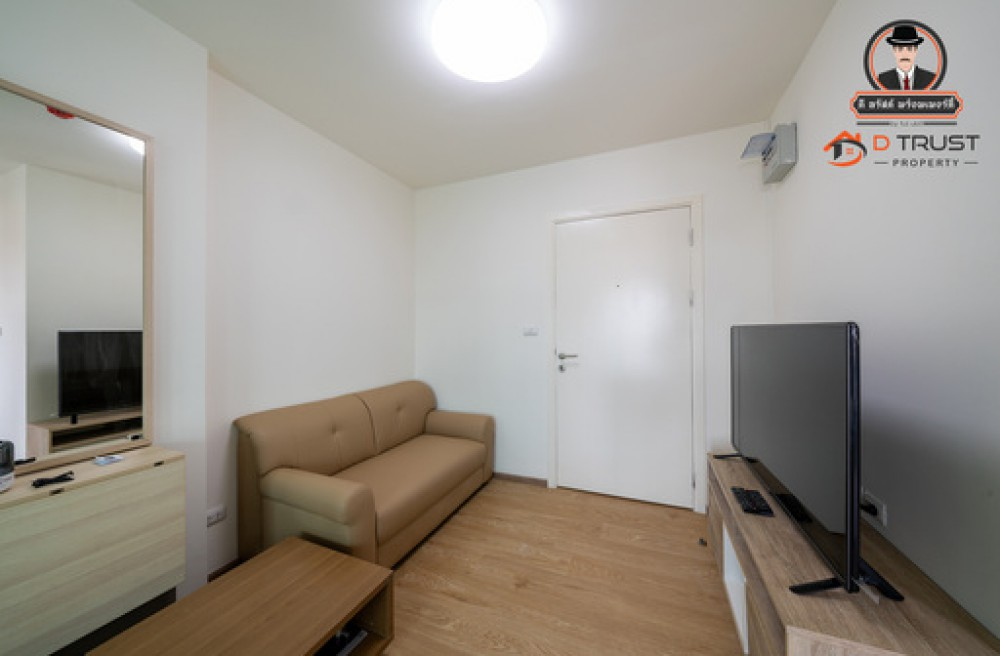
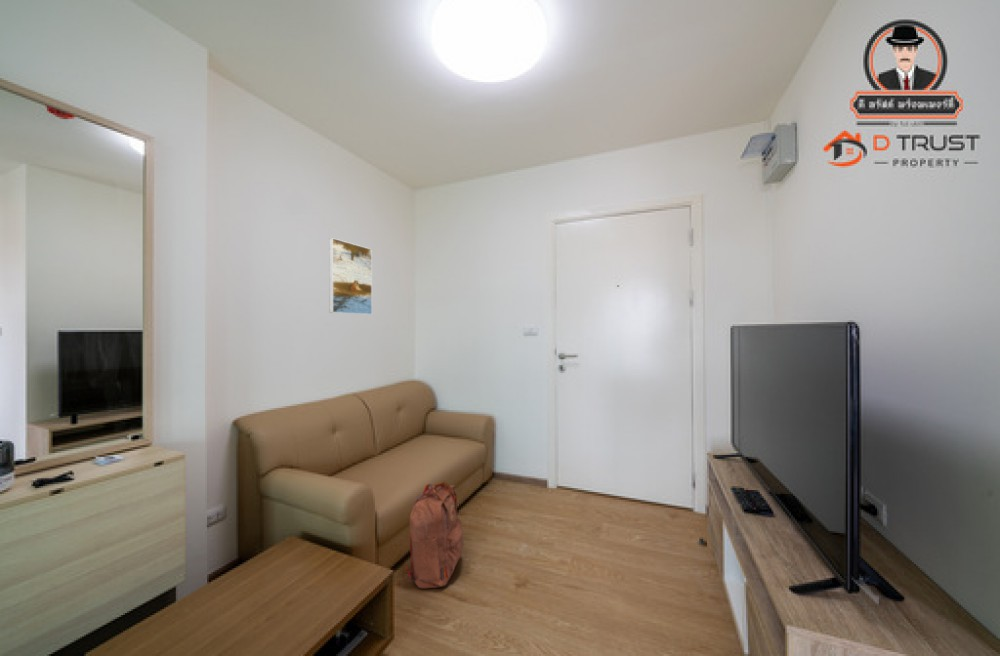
+ backpack [404,481,464,589]
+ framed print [328,237,373,316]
